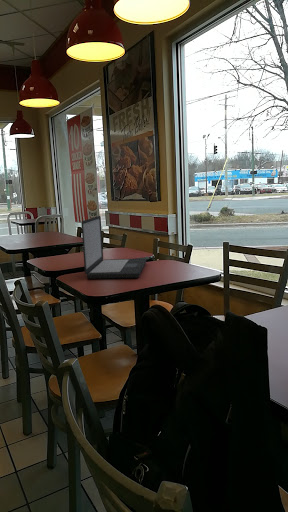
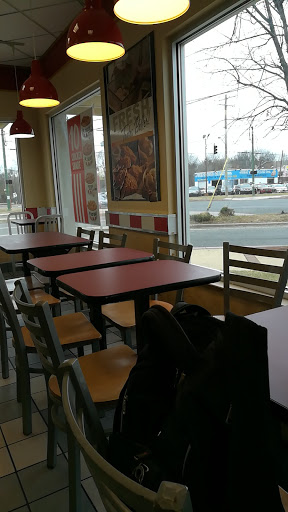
- laptop [80,215,147,280]
